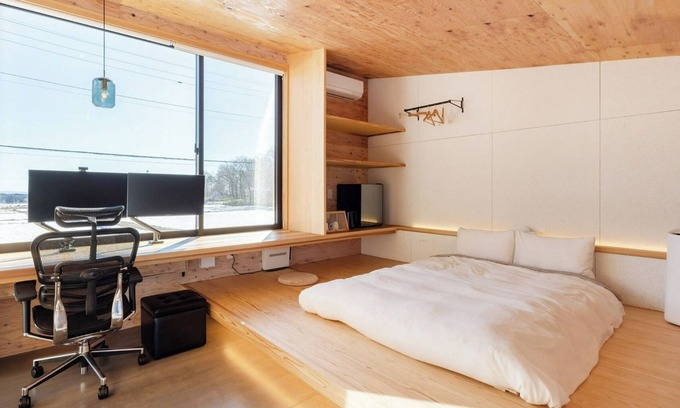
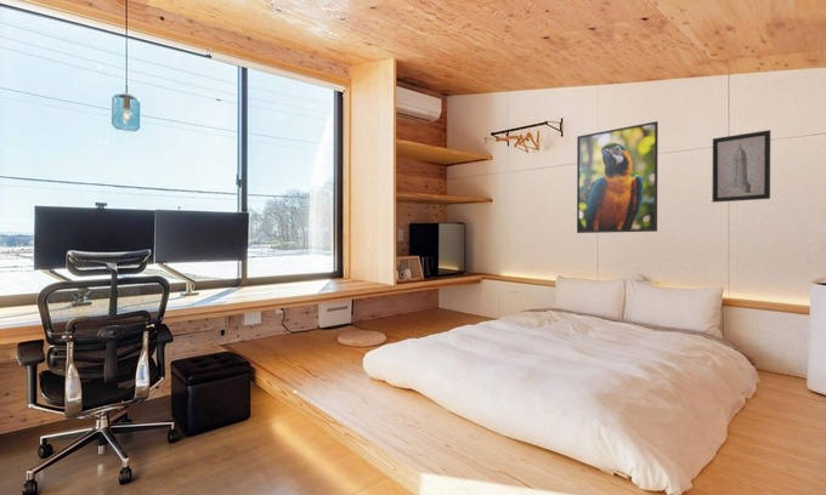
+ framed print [576,120,660,234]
+ wall art [711,129,771,204]
